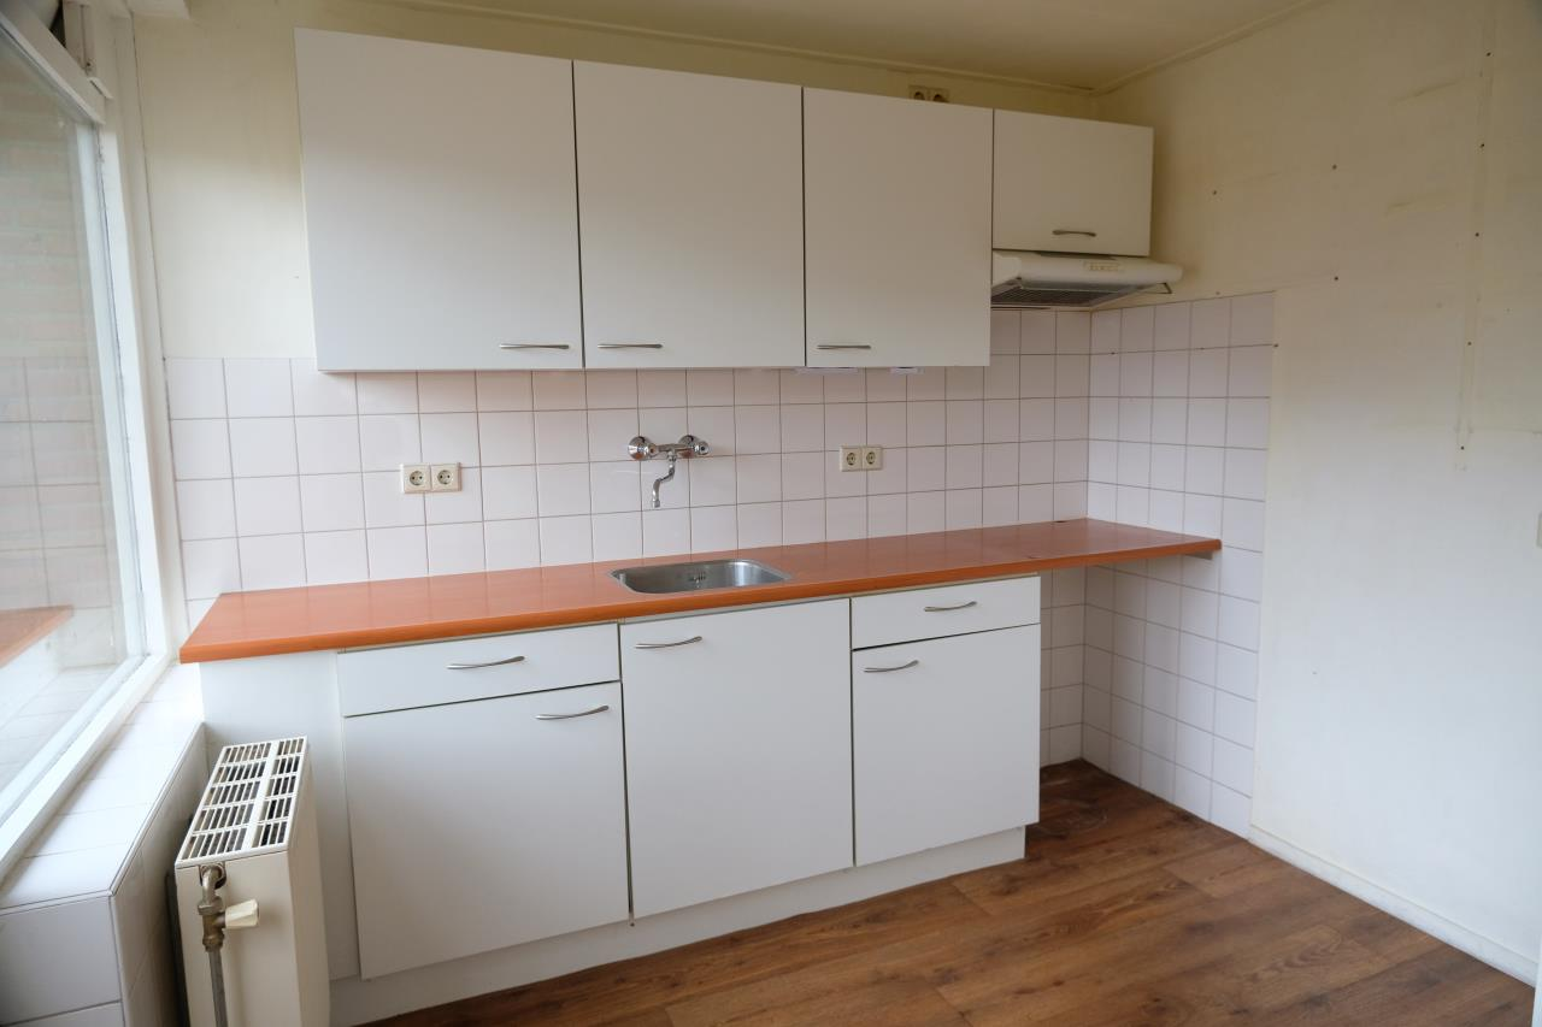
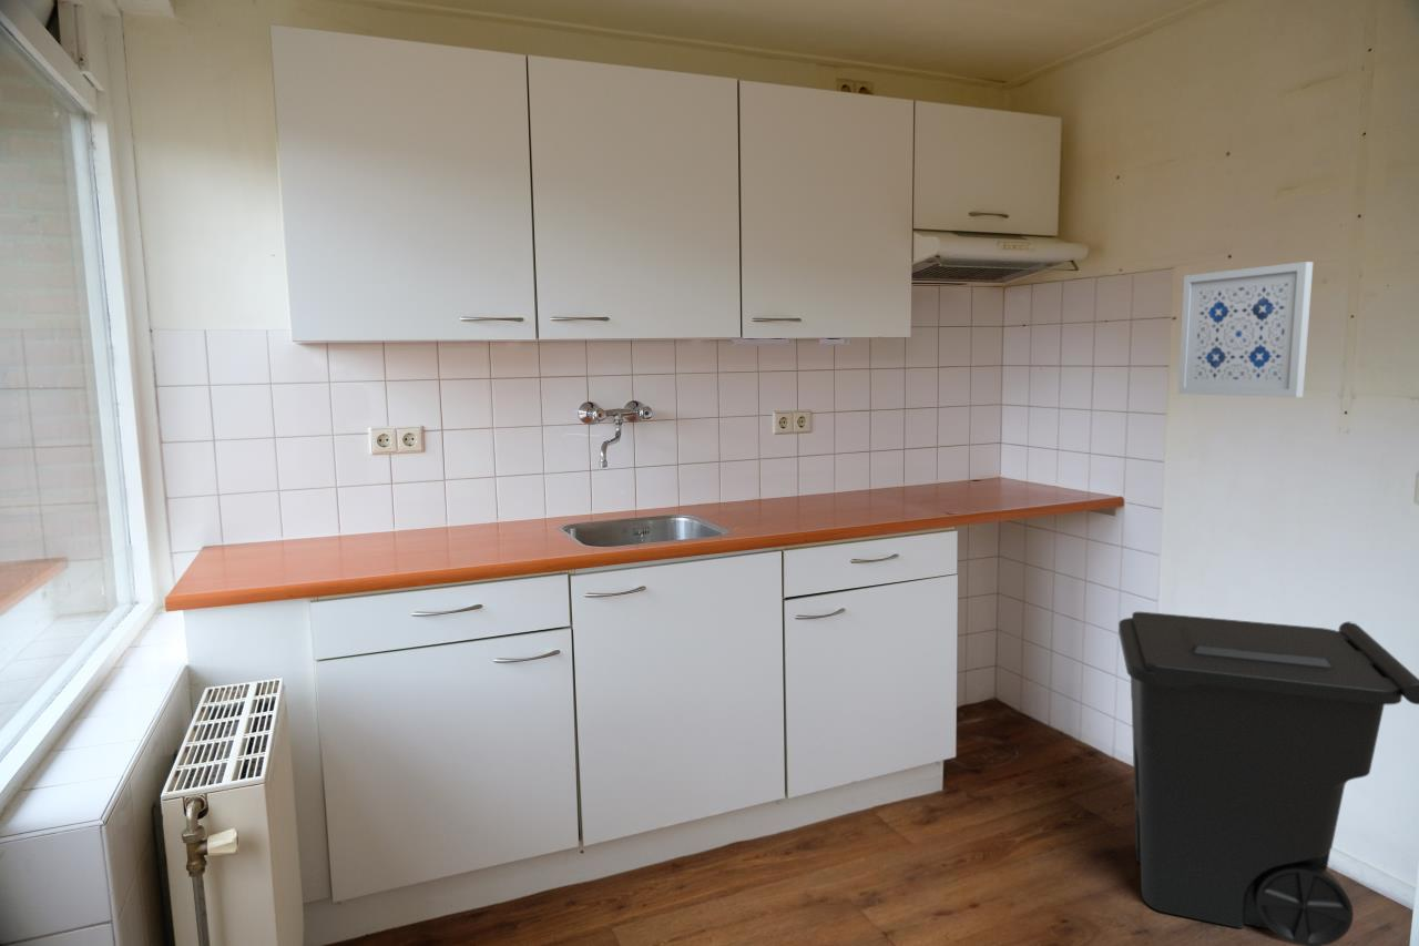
+ trash can [1117,611,1419,946]
+ wall art [1176,261,1314,398]
